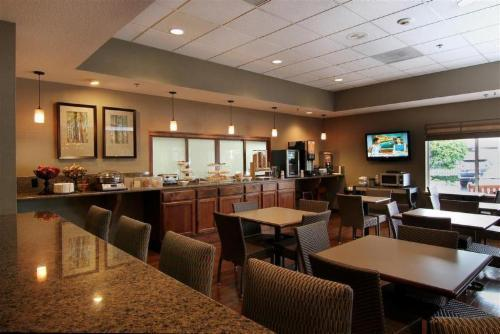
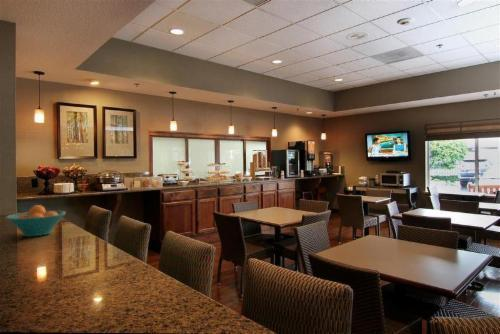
+ fruit bowl [5,204,67,238]
